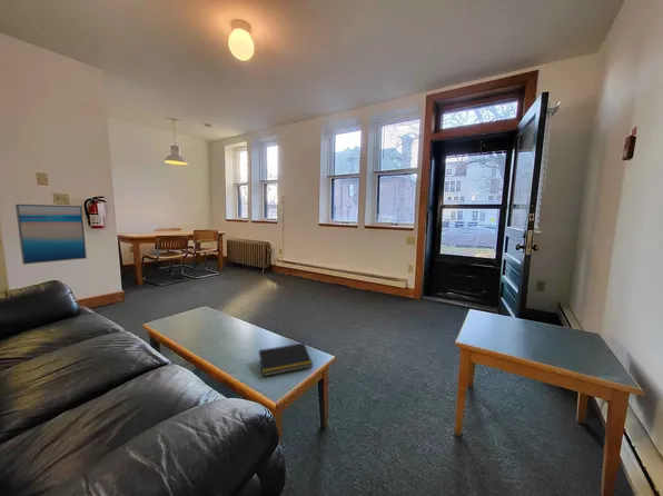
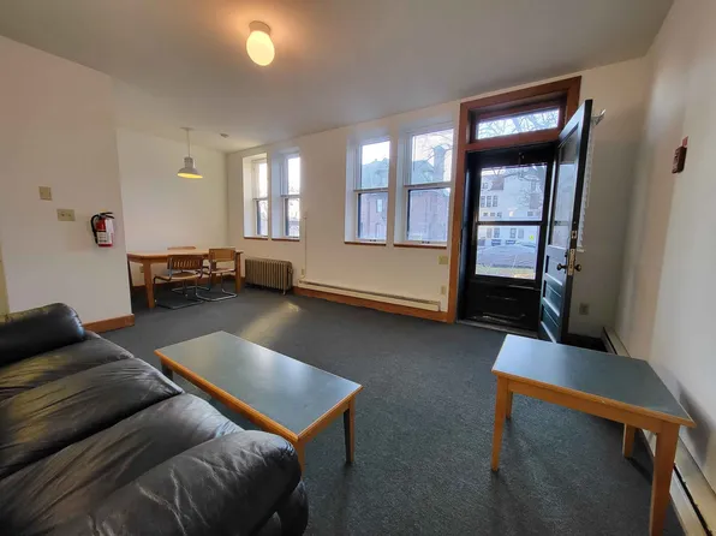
- wall art [14,204,88,266]
- notepad [257,343,314,377]
